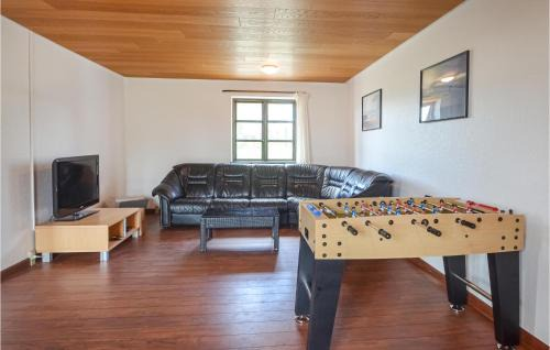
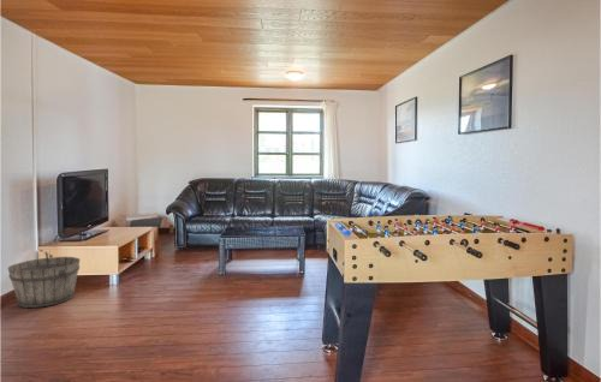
+ wooden bucket [7,249,82,309]
